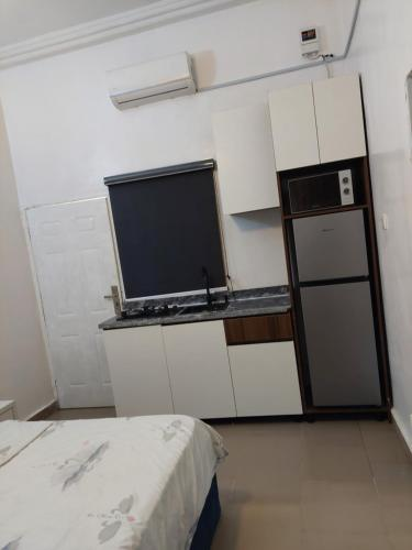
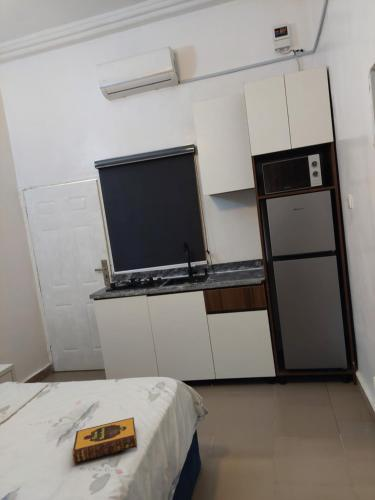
+ hardback book [72,416,138,464]
